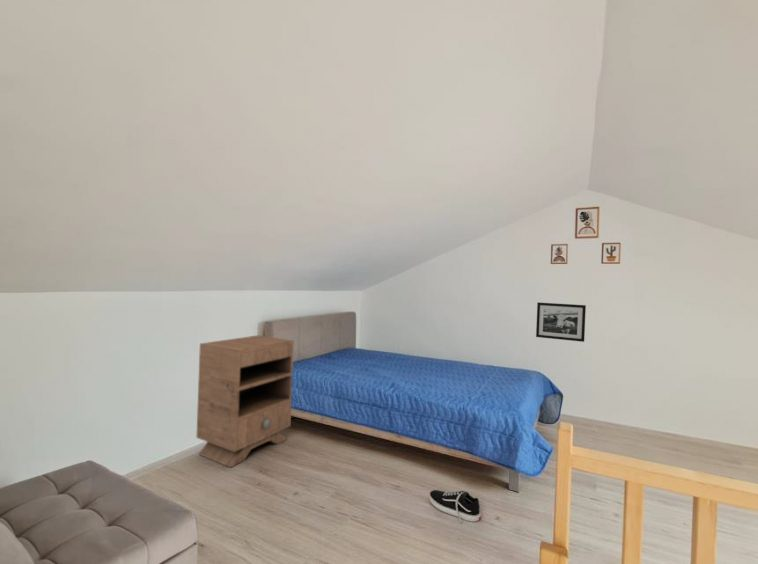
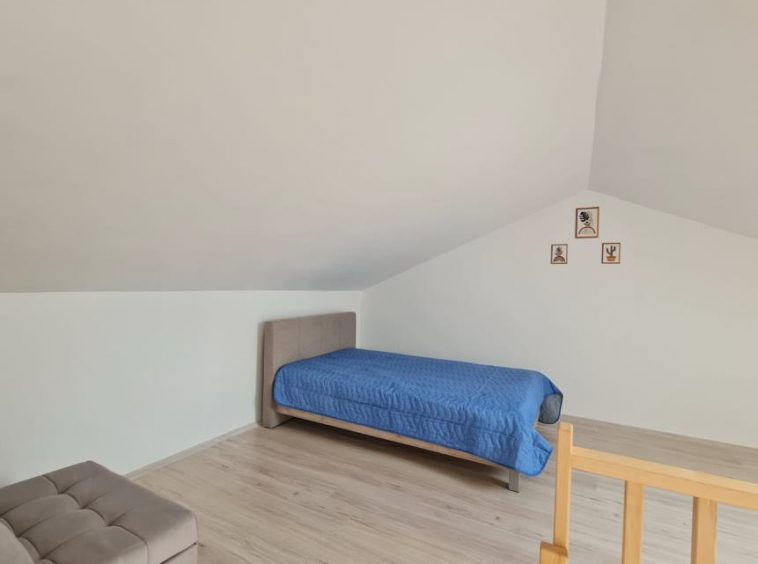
- shoe [428,489,482,524]
- nightstand [195,334,295,468]
- picture frame [535,301,587,343]
